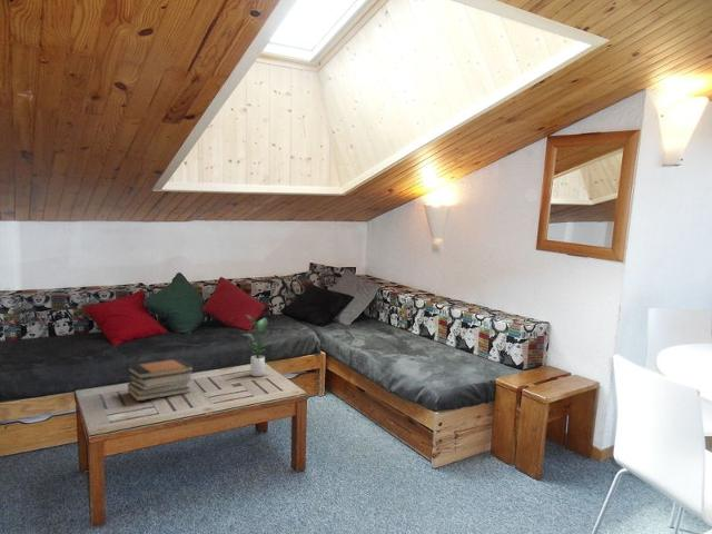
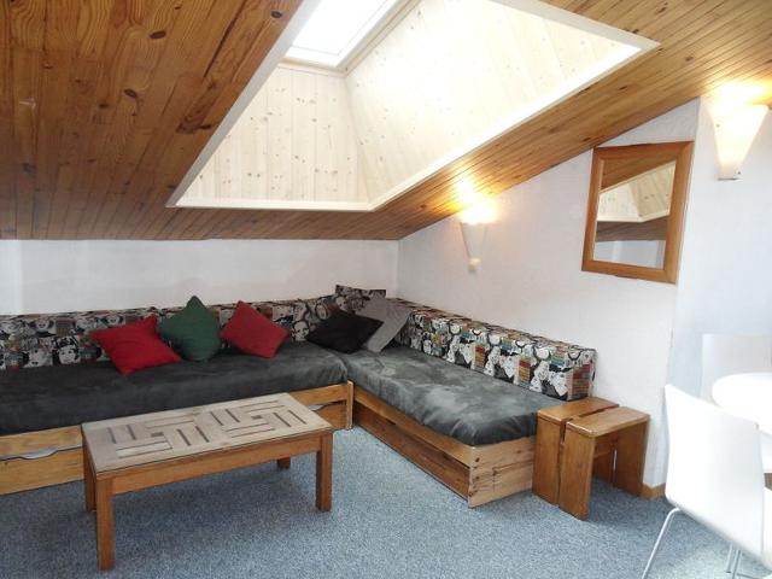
- book stack [127,357,195,403]
- potted plant [240,314,277,377]
